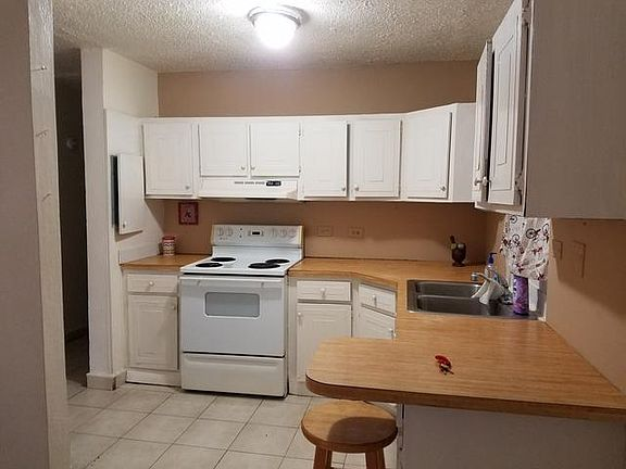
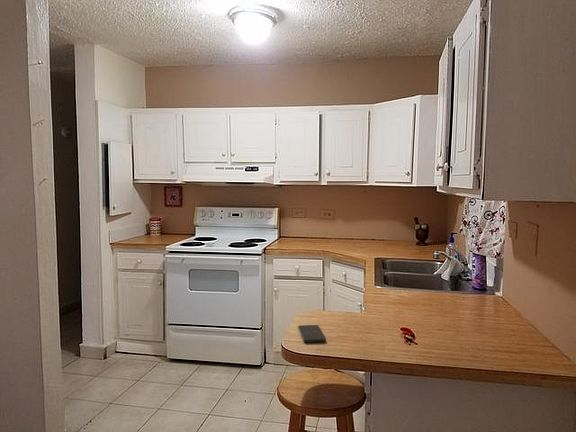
+ smartphone [297,324,327,343]
